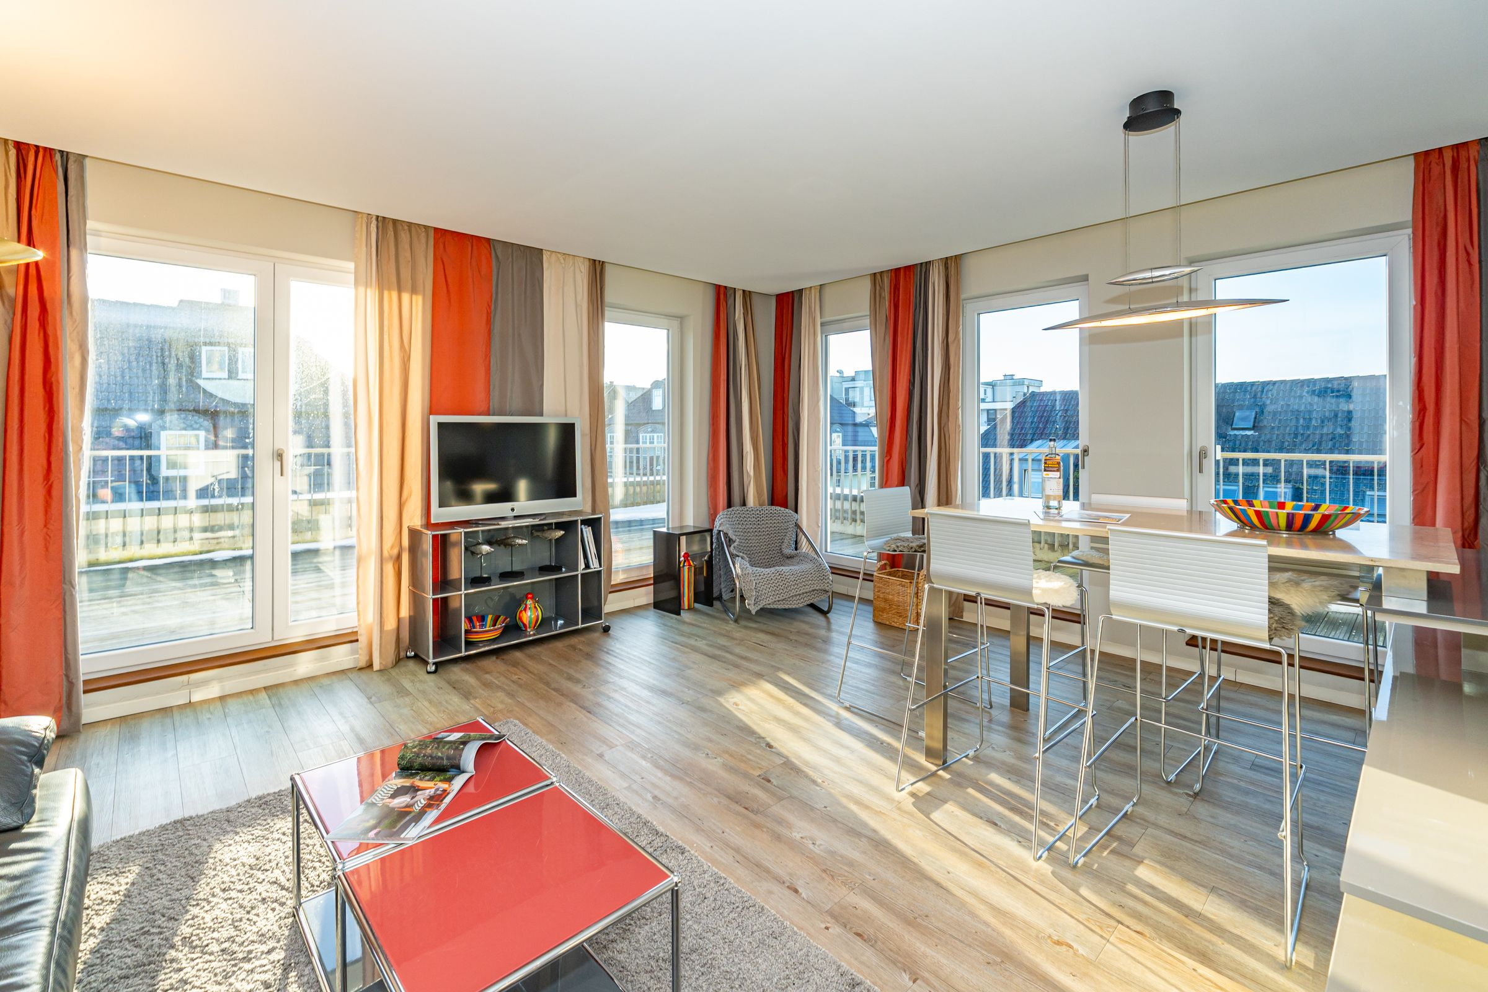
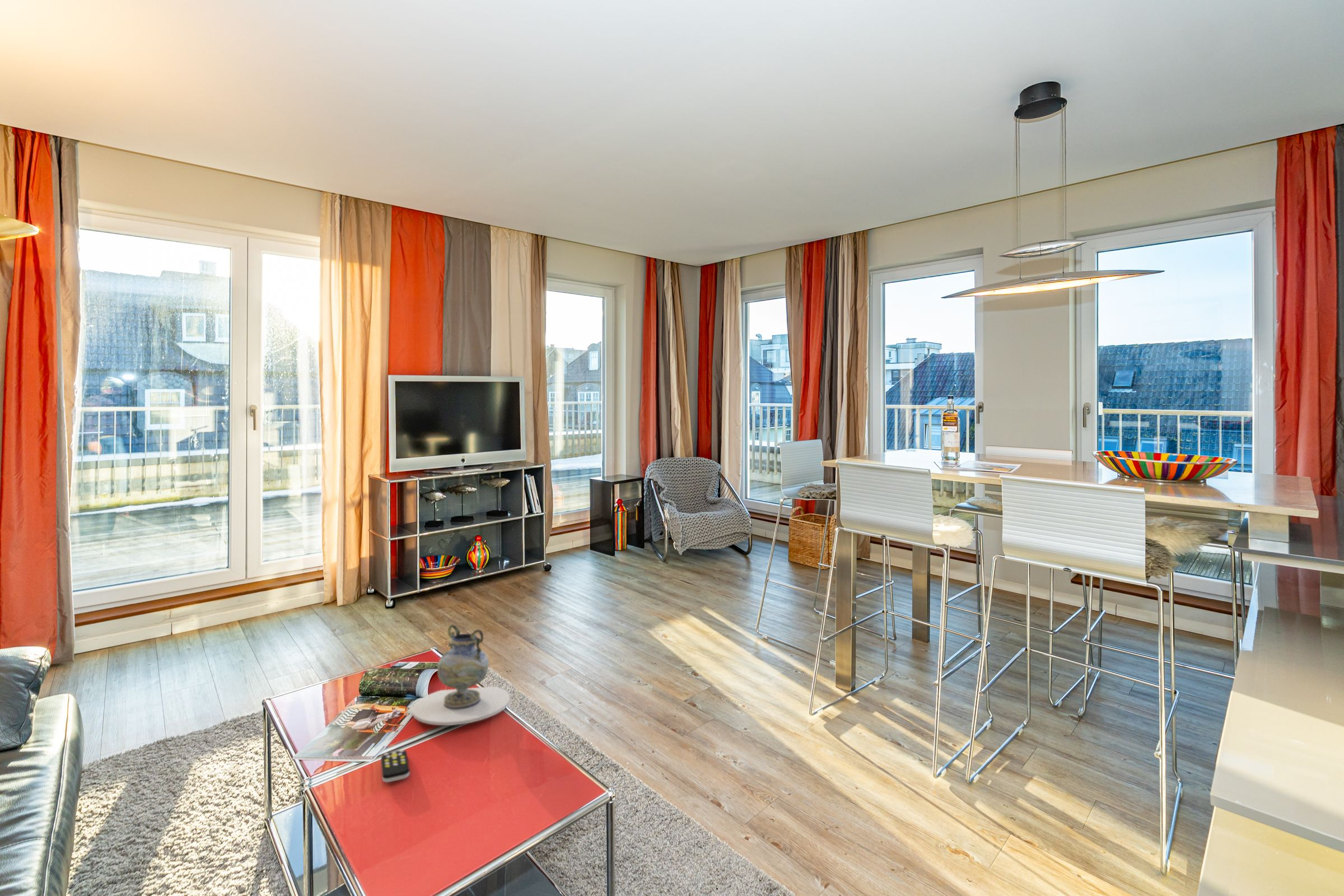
+ decorative vase [412,624,510,726]
+ remote control [380,749,410,783]
